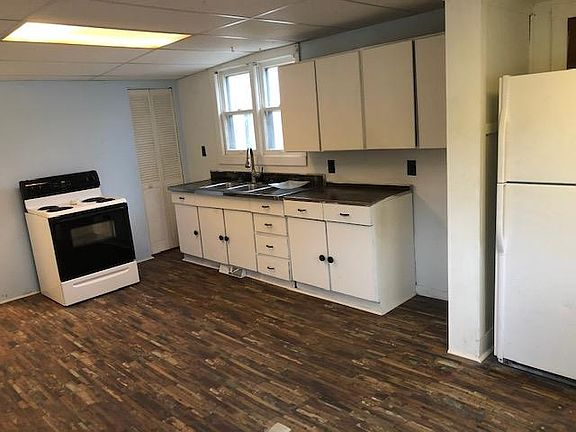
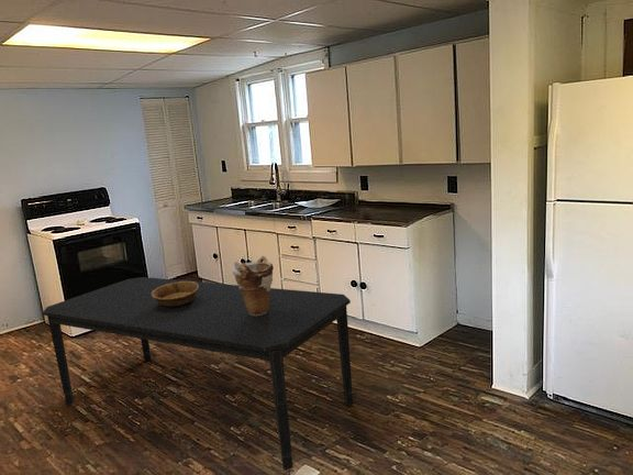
+ decorative bowl [152,280,199,307]
+ vase [231,255,275,316]
+ dining table [42,276,354,472]
